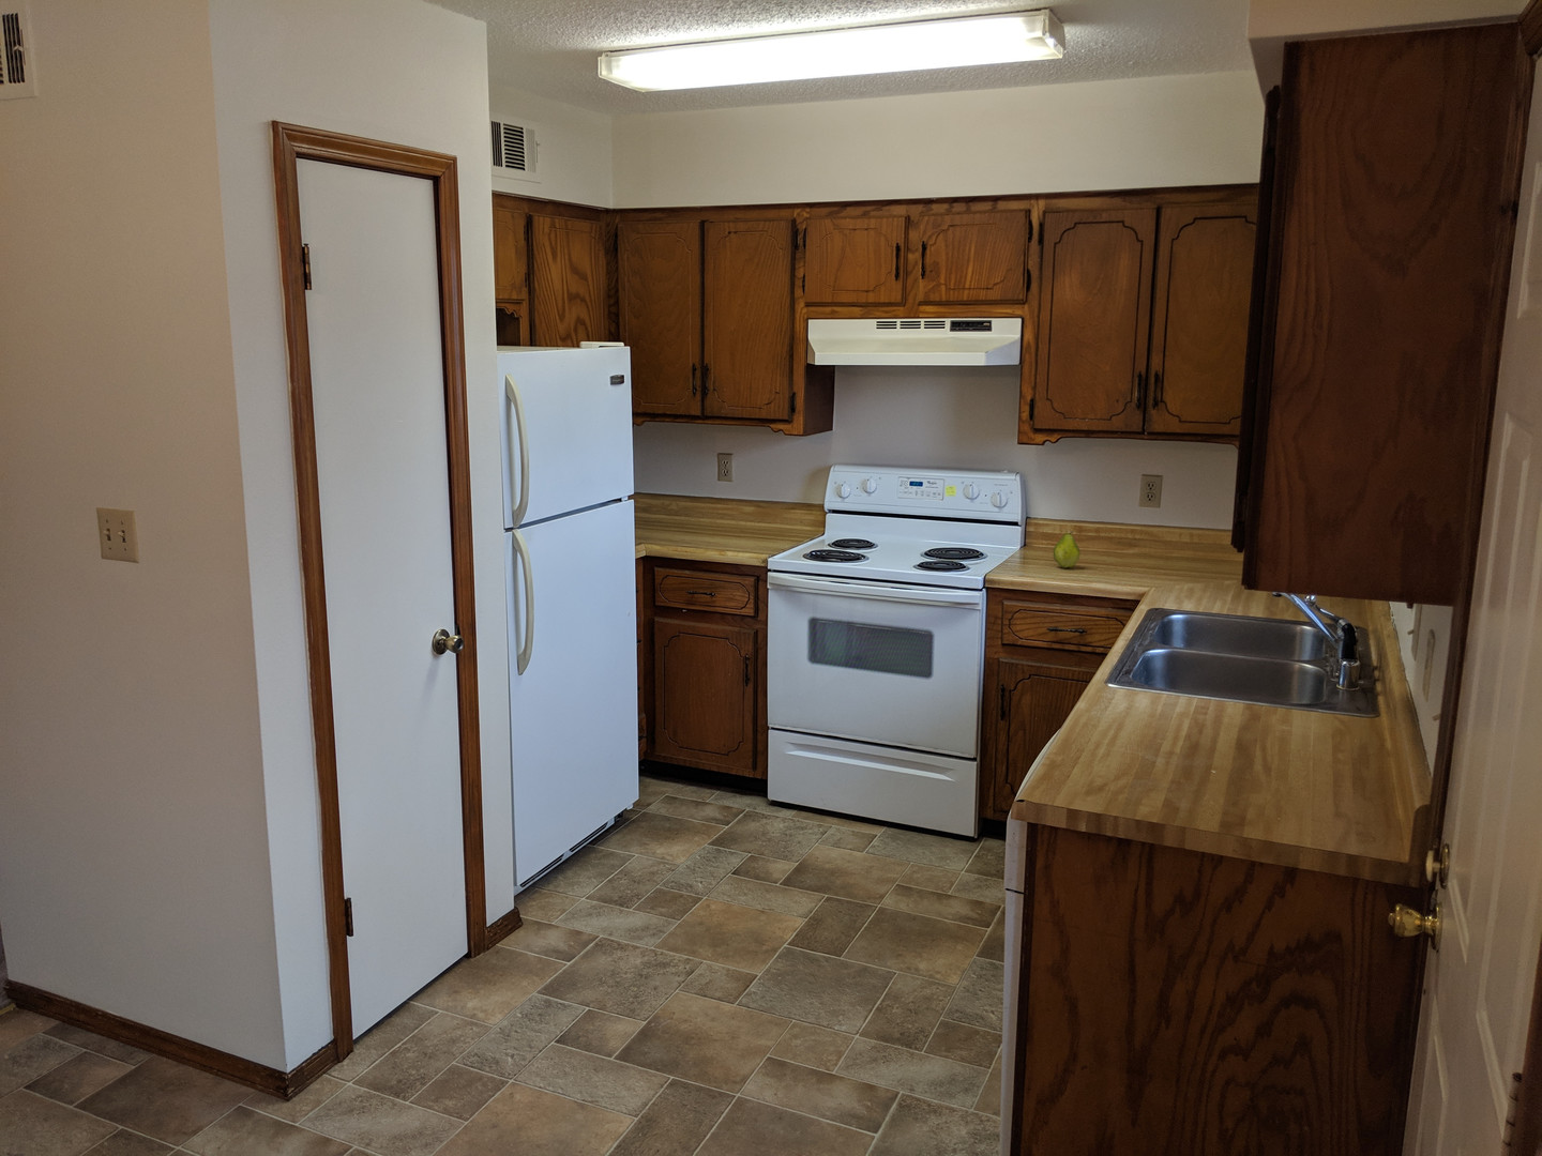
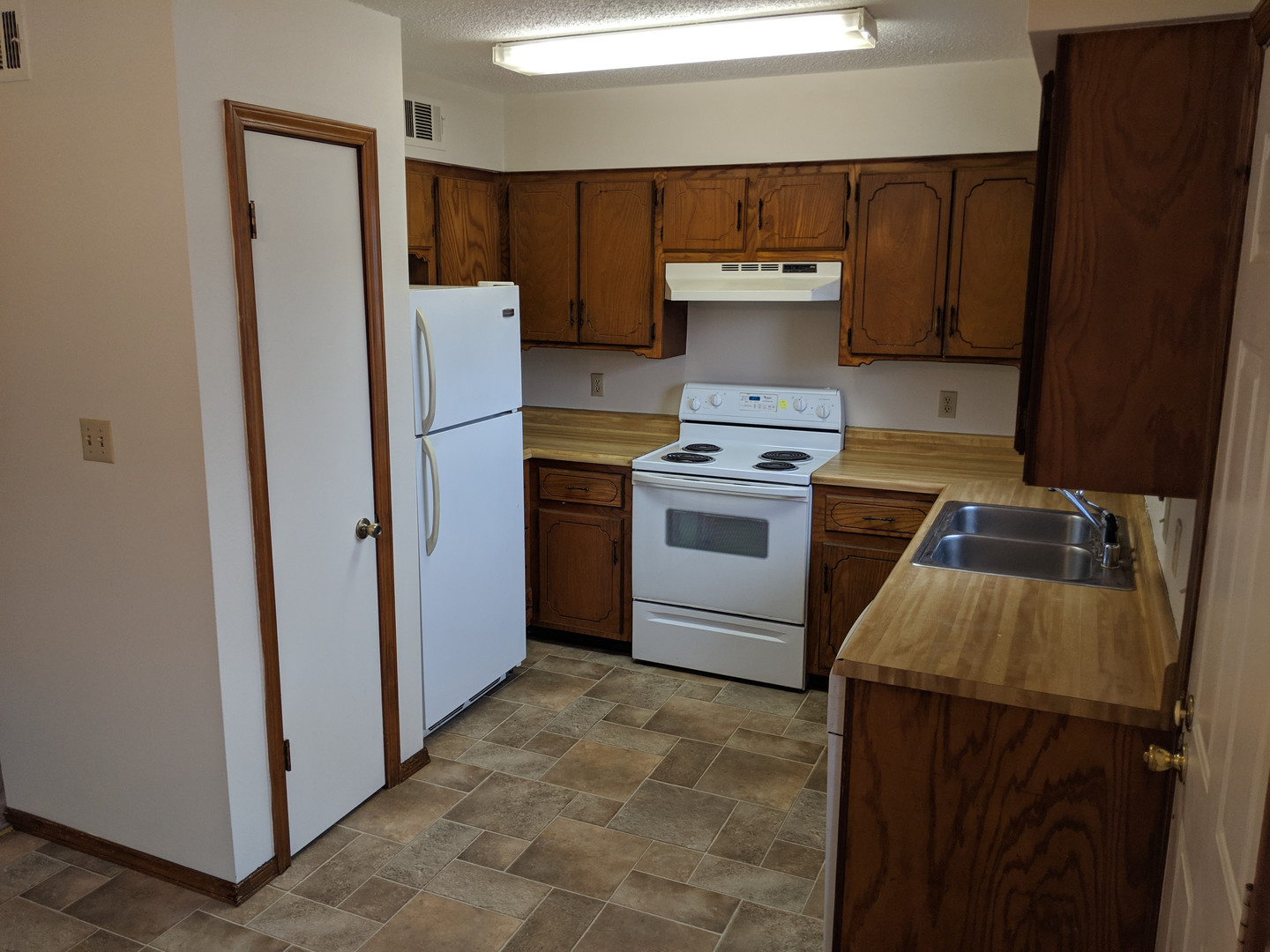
- fruit [1053,529,1082,570]
